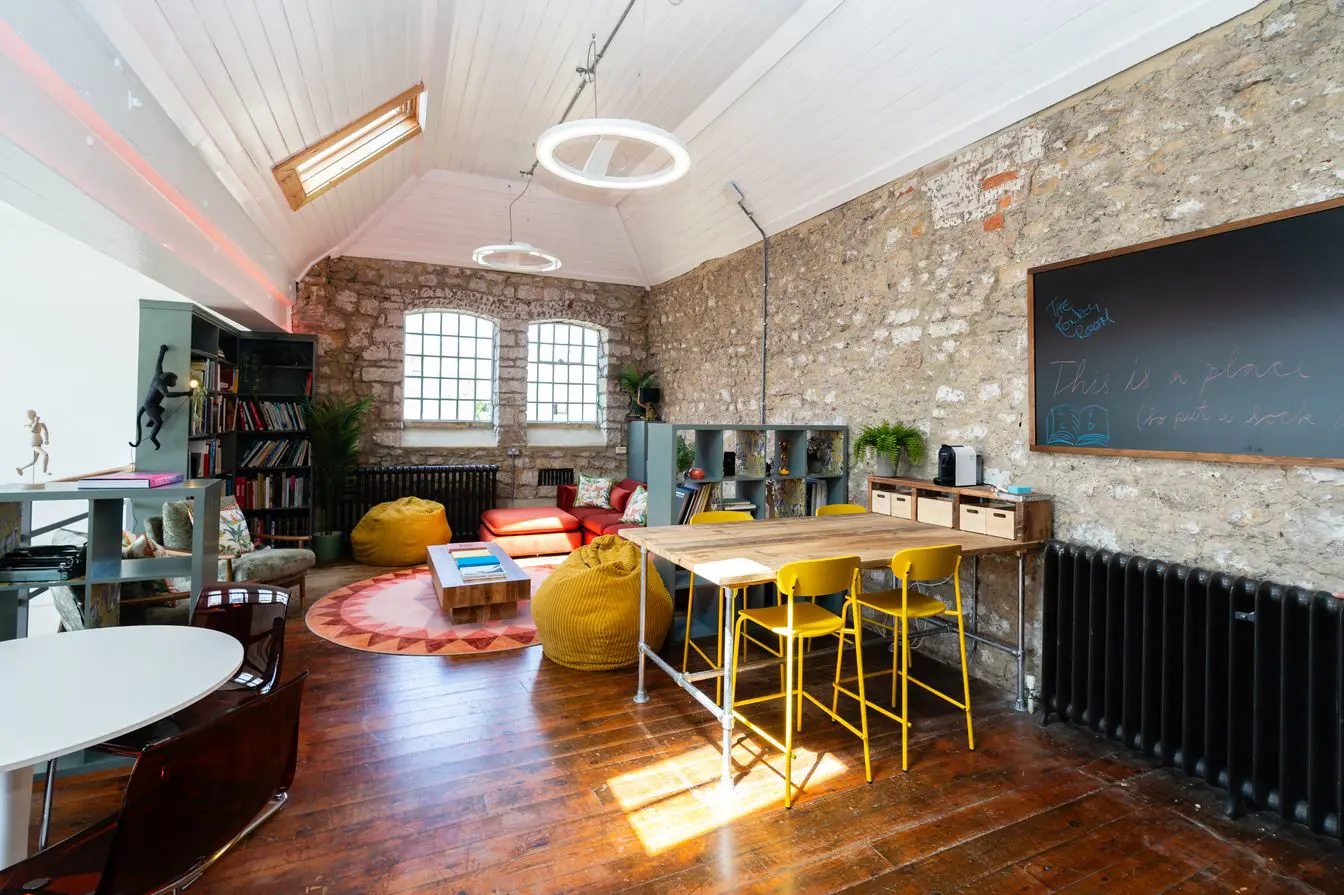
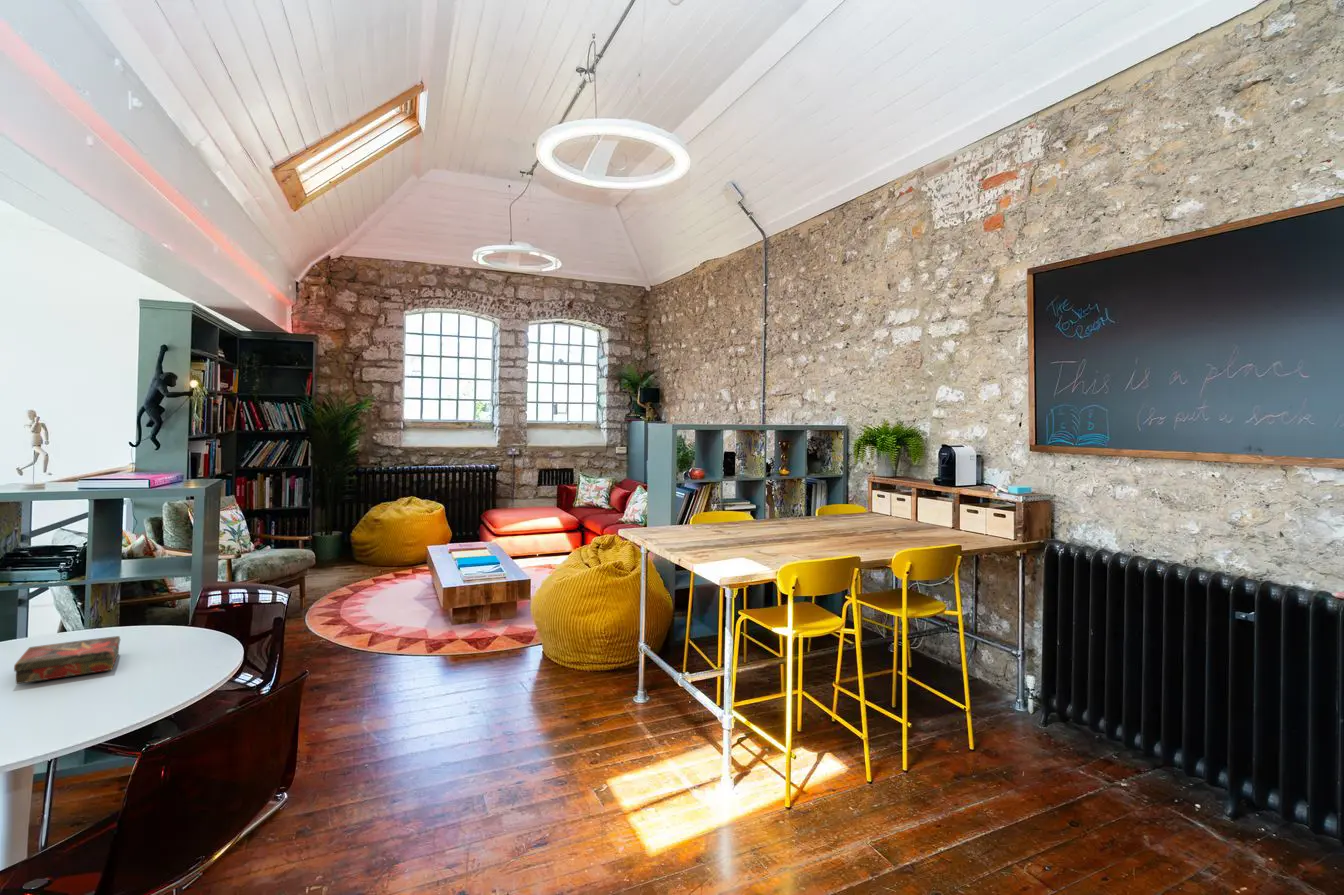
+ book [13,635,121,685]
